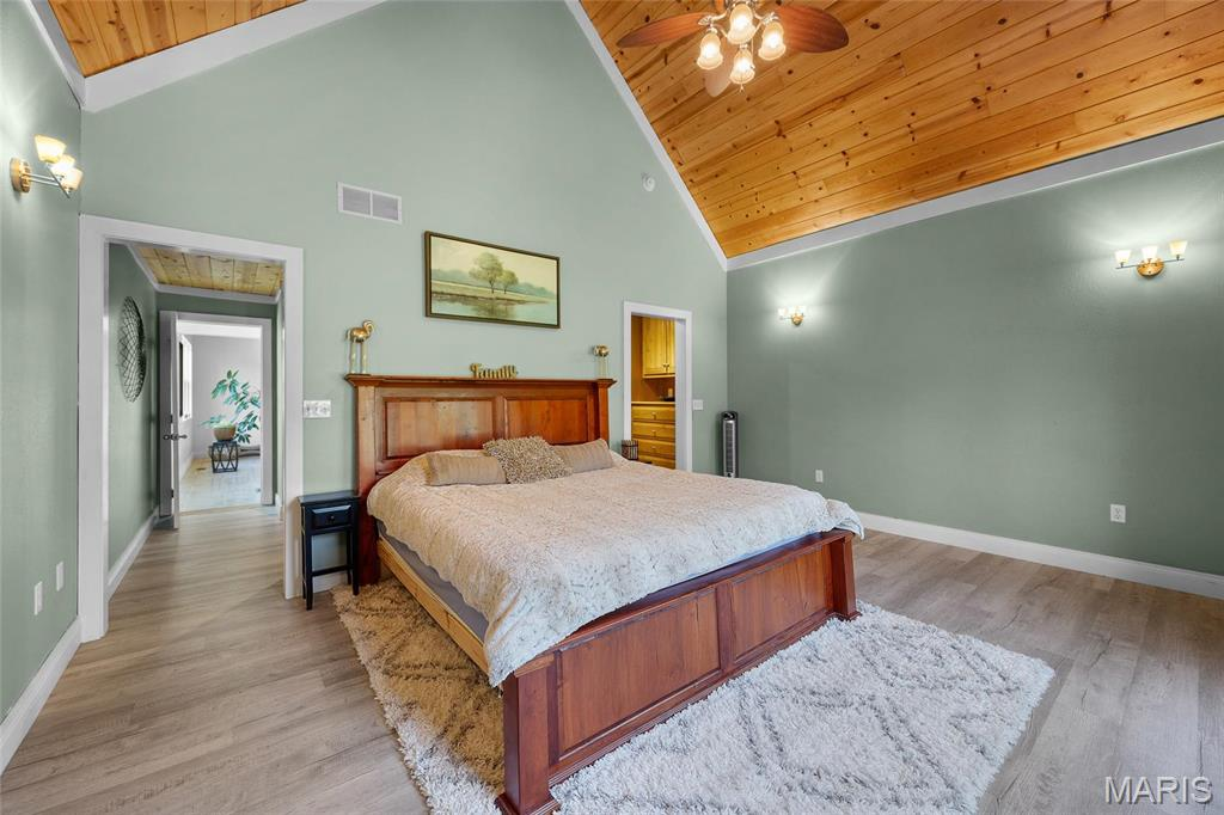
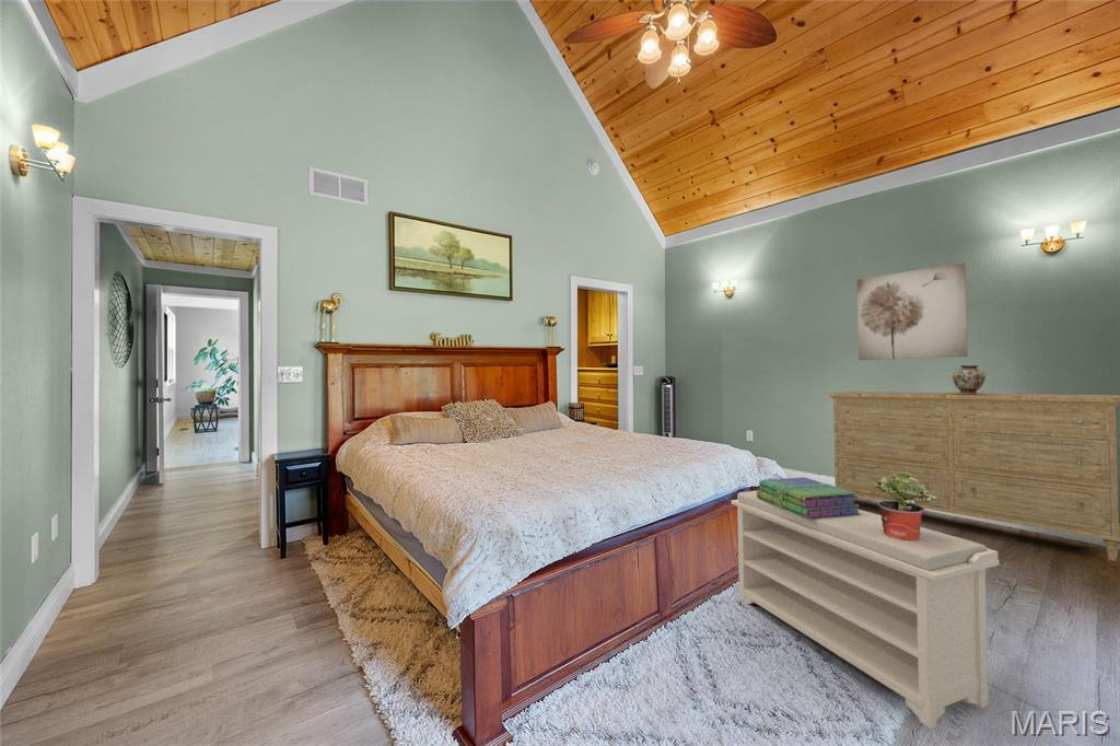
+ potted plant [874,471,937,540]
+ dresser [828,391,1120,562]
+ stack of books [756,476,861,518]
+ decorative vase [944,364,995,395]
+ bench [731,490,1000,730]
+ wall art [856,261,968,361]
